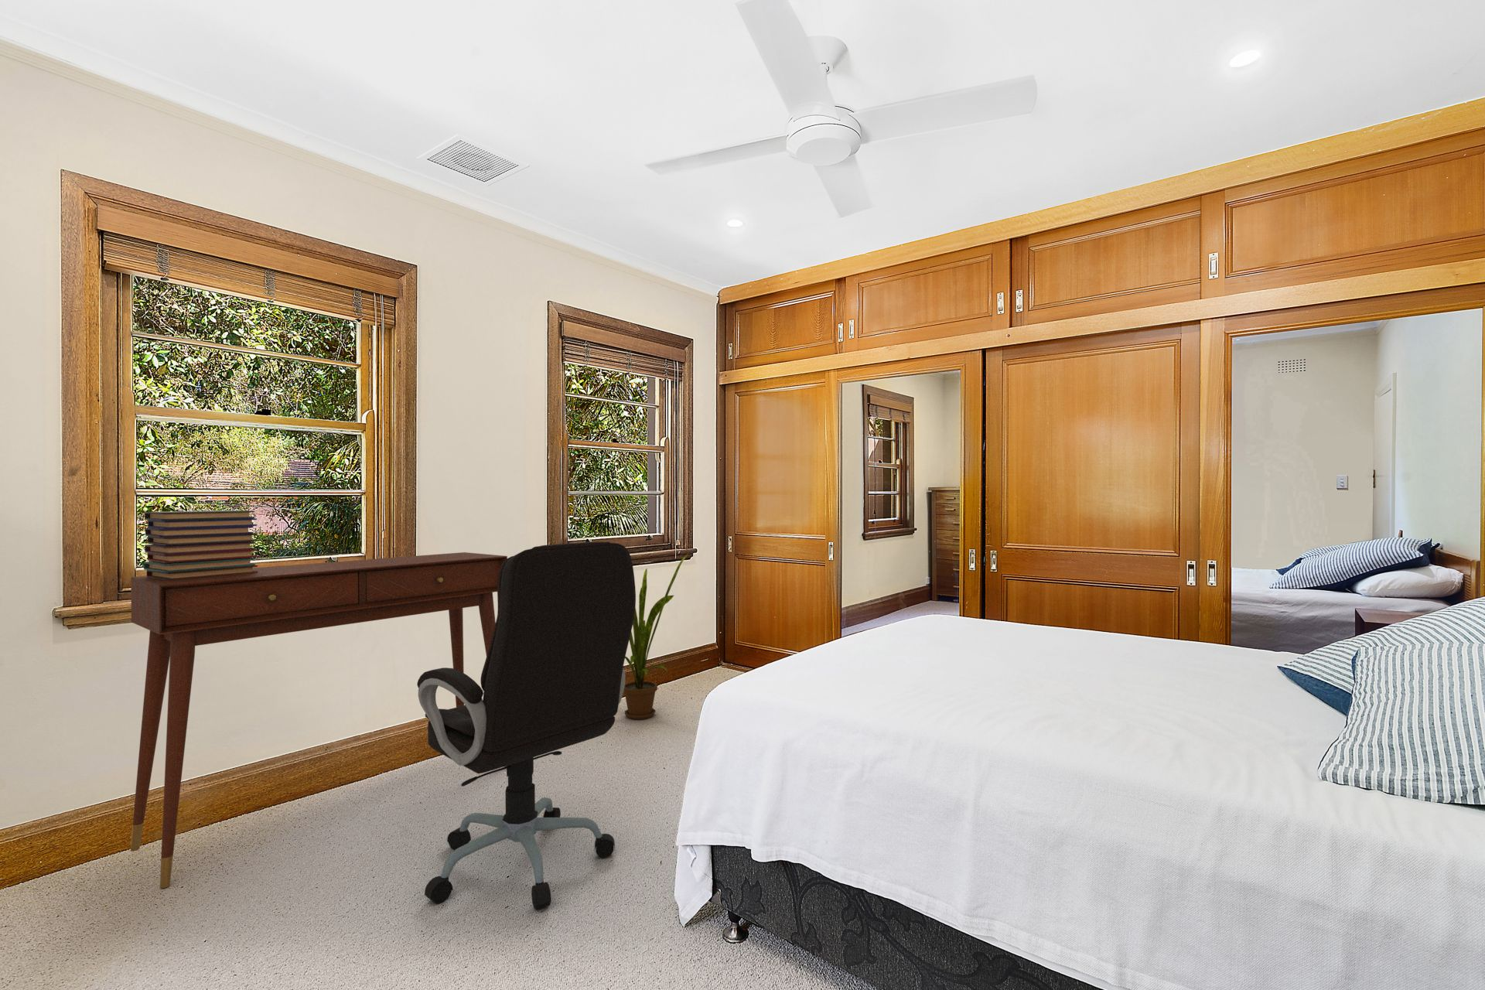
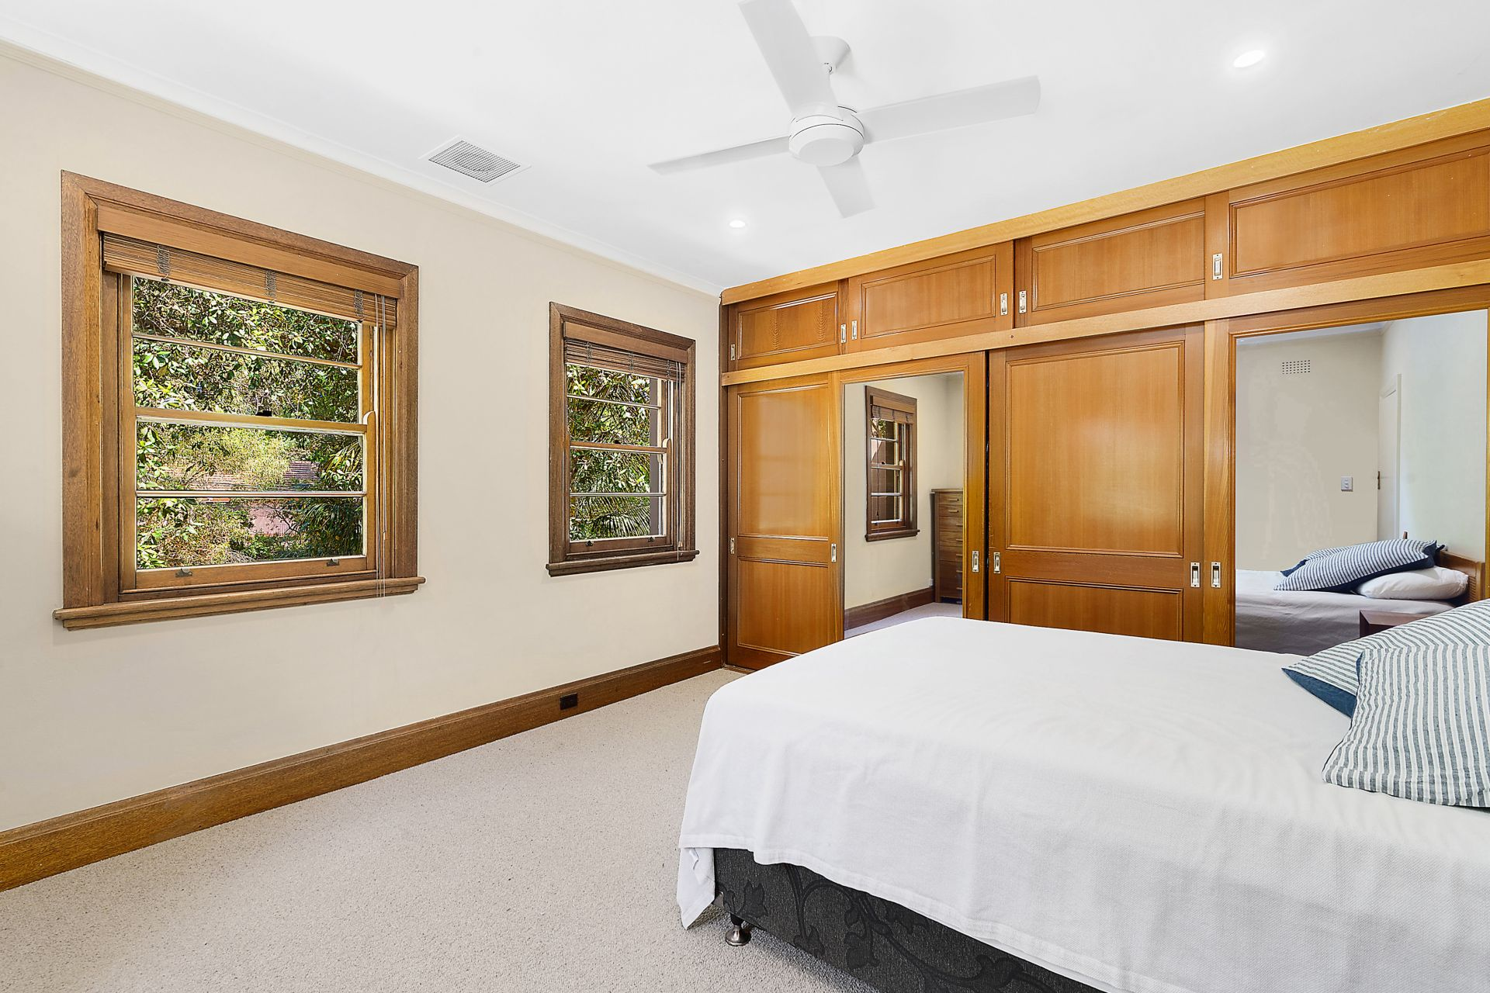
- office chair [417,540,636,910]
- book stack [144,509,259,581]
- house plant [623,552,689,720]
- desk [130,551,508,889]
